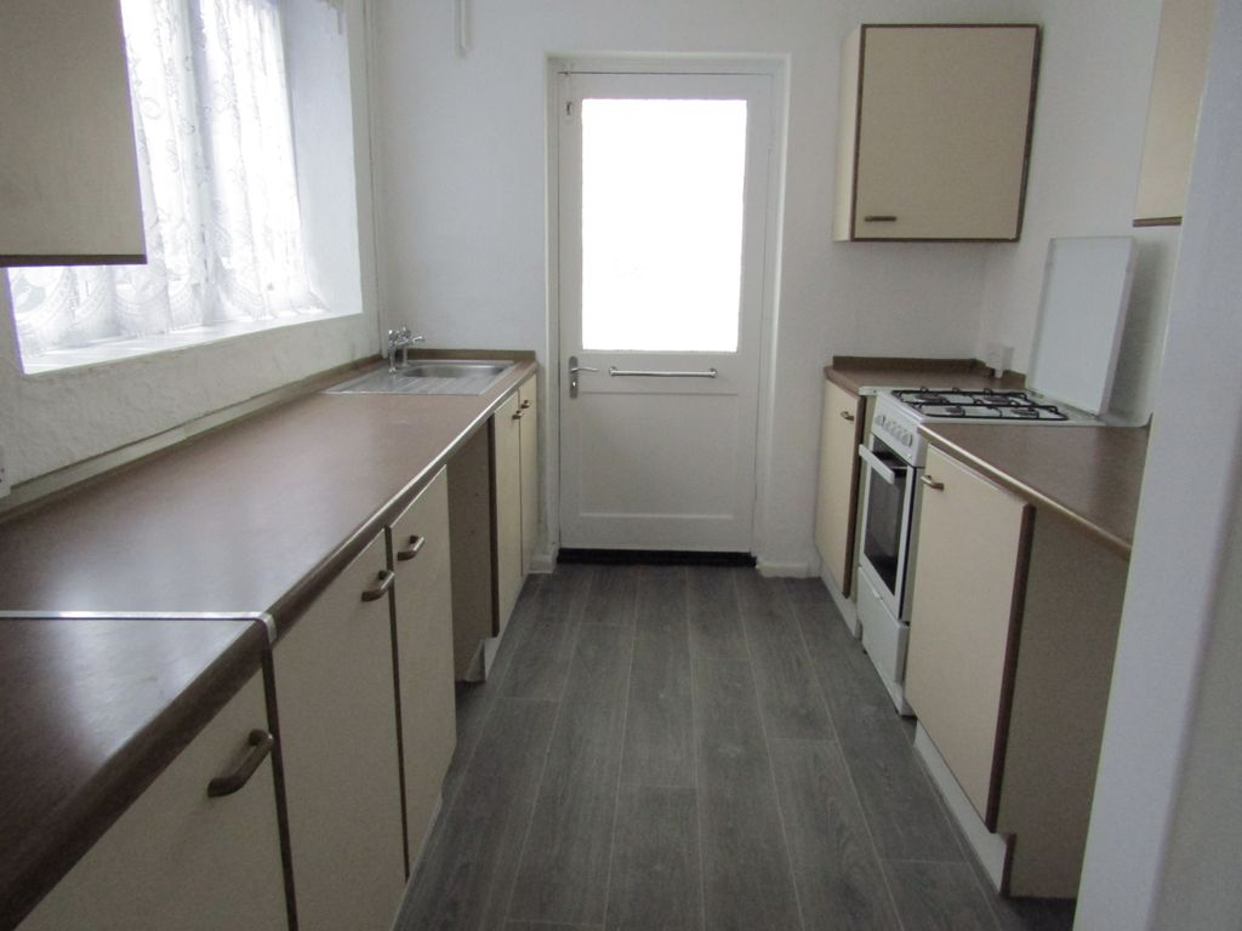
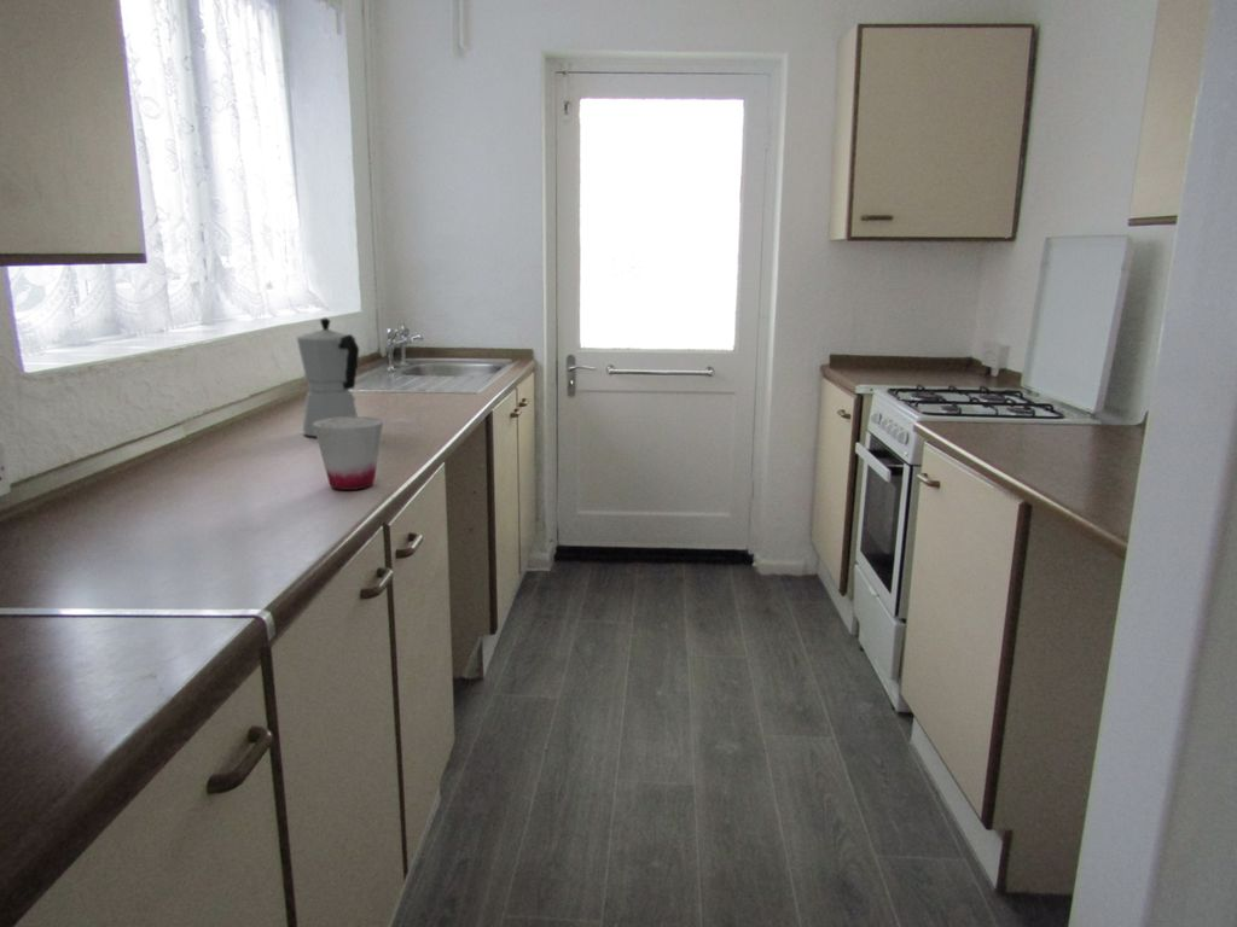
+ cup [313,415,384,491]
+ moka pot [296,316,360,438]
